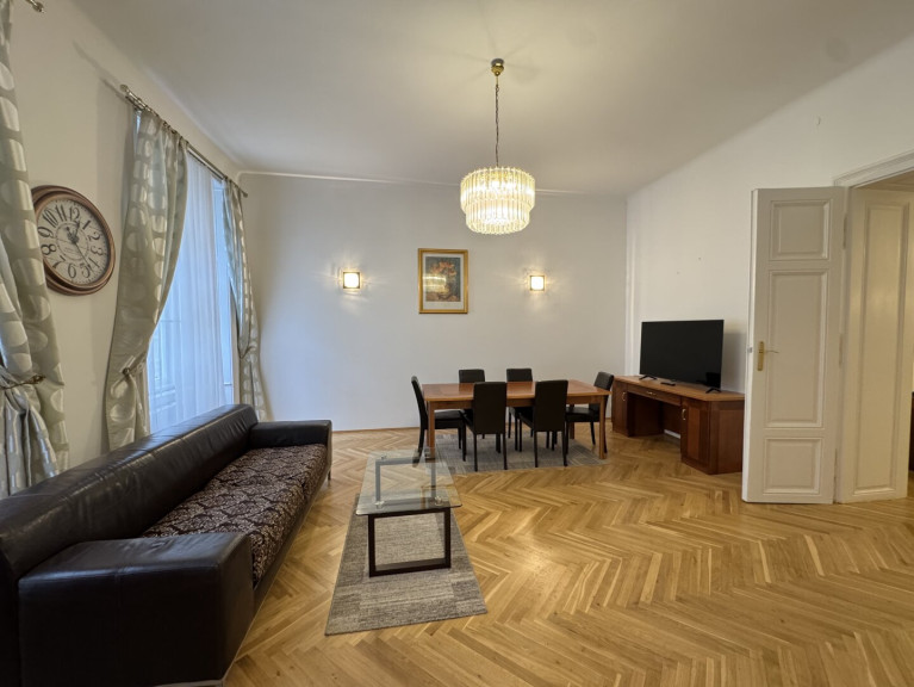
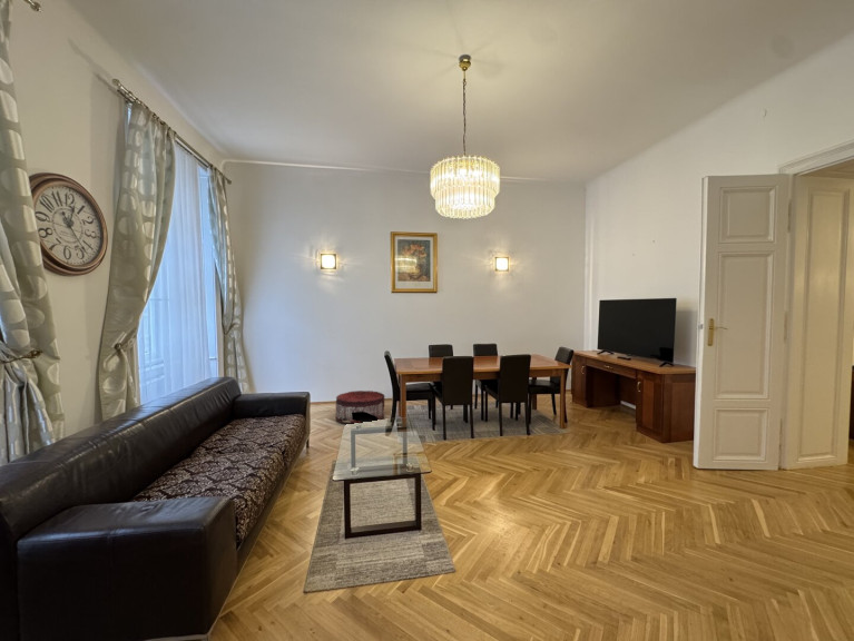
+ pouf [334,389,385,424]
